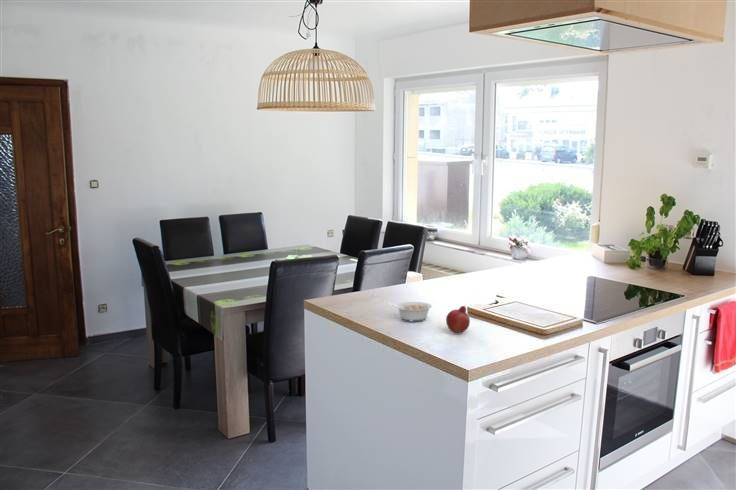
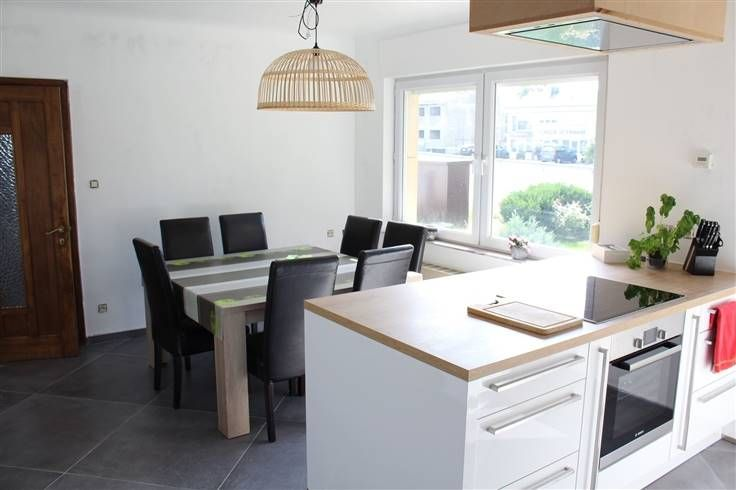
- fruit [445,305,471,334]
- legume [388,301,433,322]
